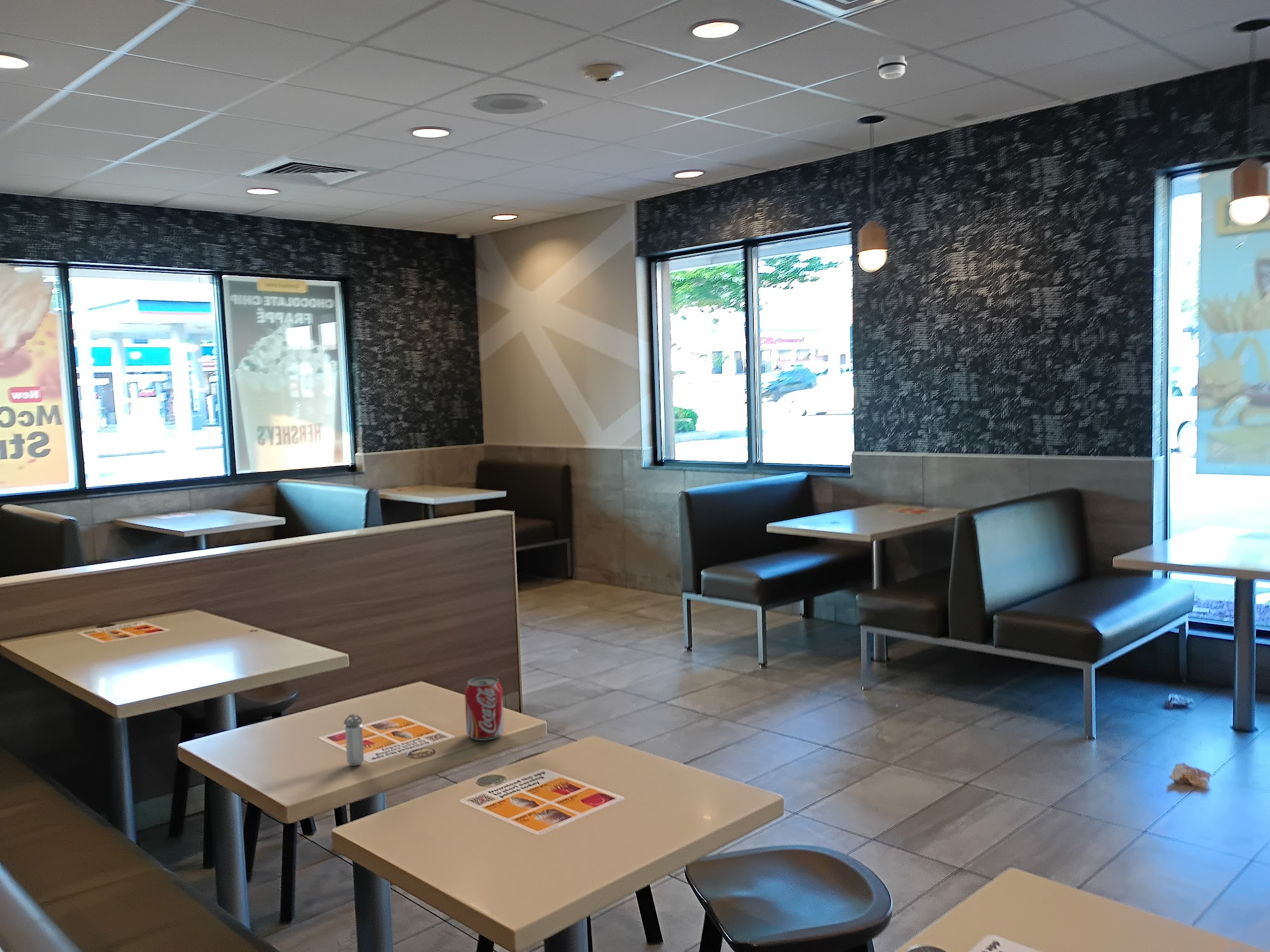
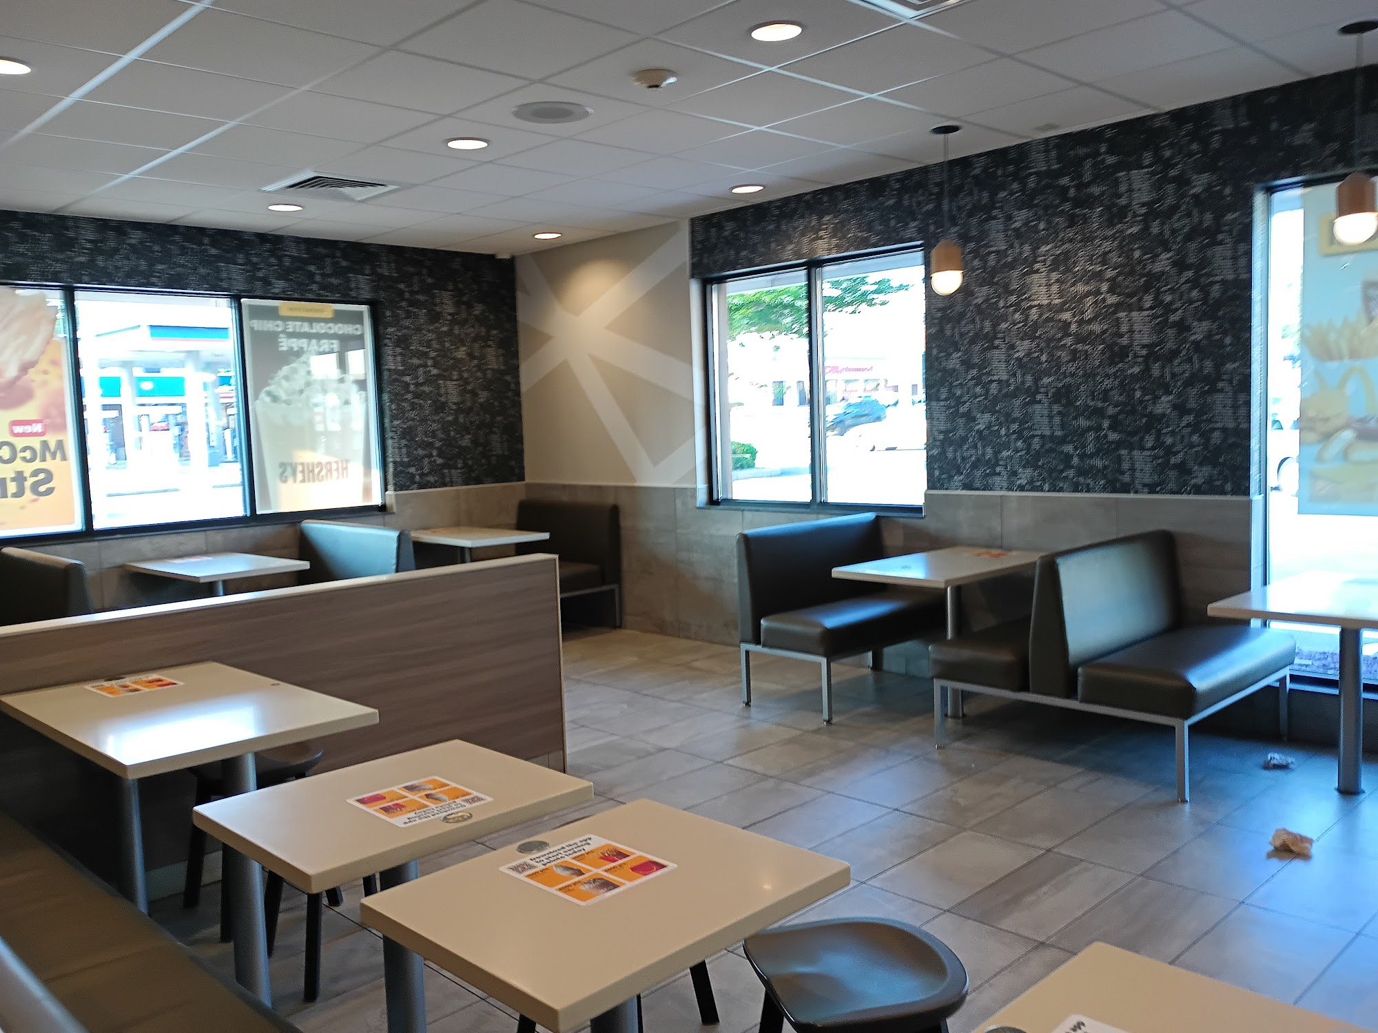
- smoke detector [876,54,907,79]
- shaker [344,713,364,767]
- beverage can [464,676,505,741]
